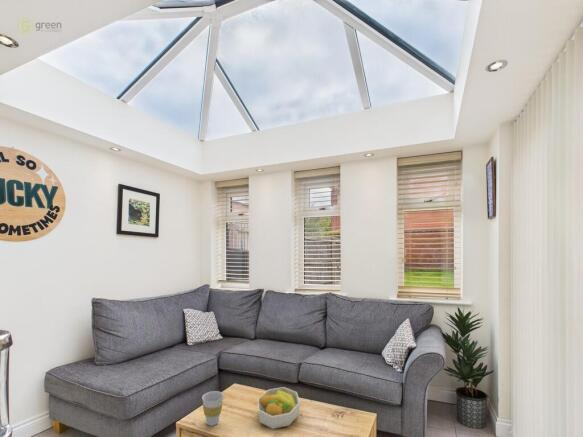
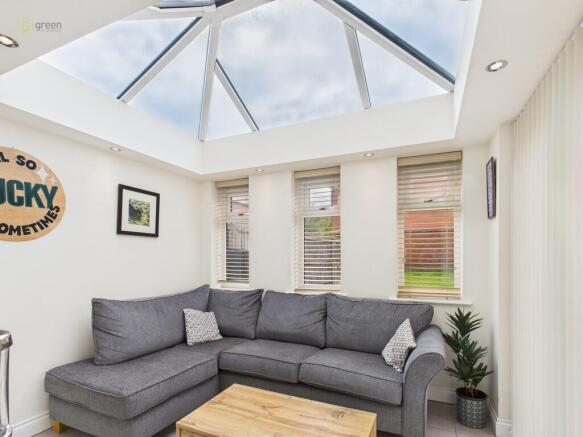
- cup [201,390,225,427]
- fruit bowl [257,386,301,430]
